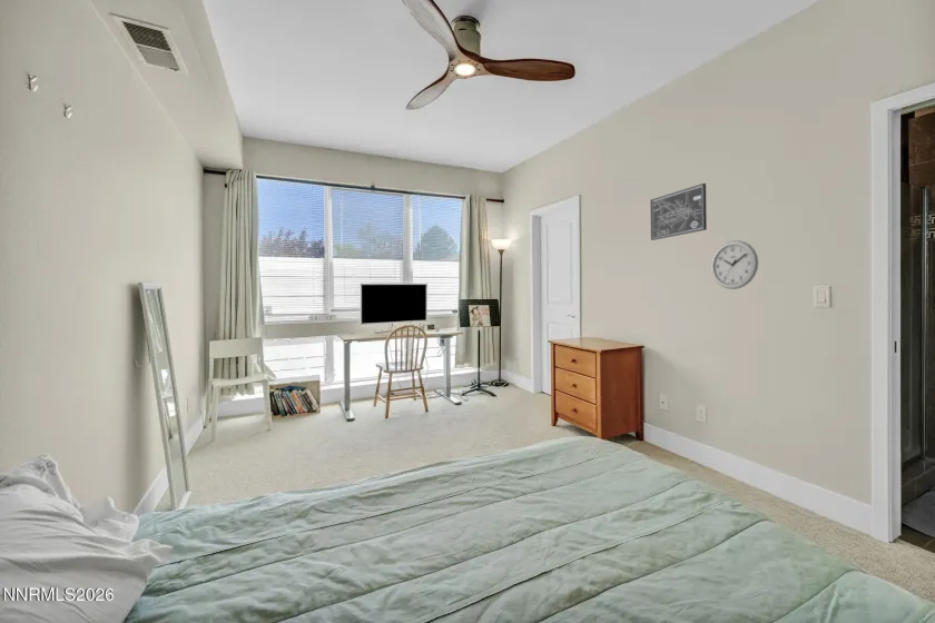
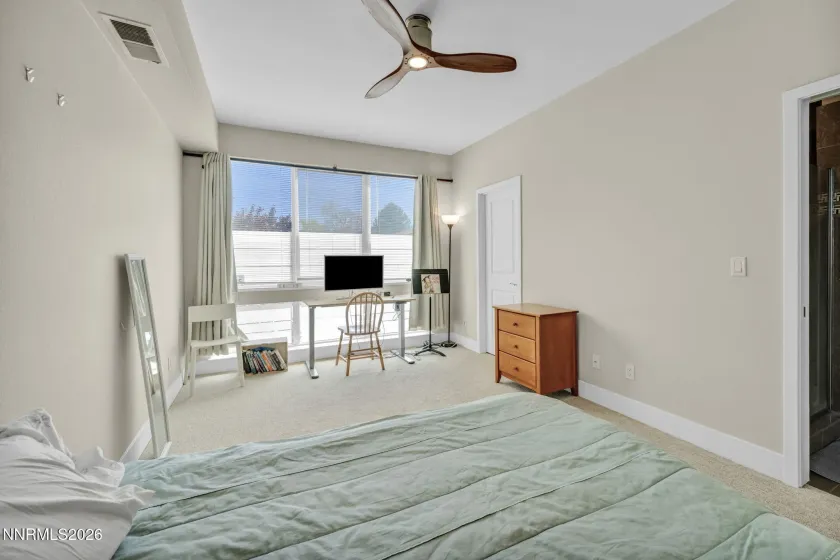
- wall art [649,182,708,241]
- wall clock [710,239,759,290]
